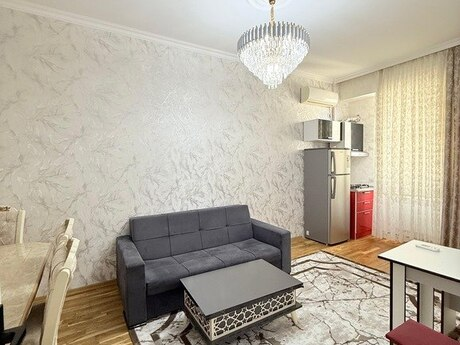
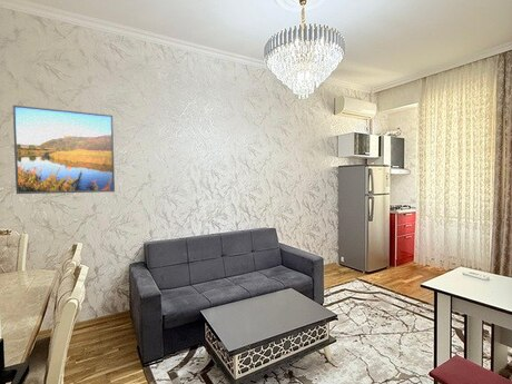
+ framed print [12,105,116,195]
